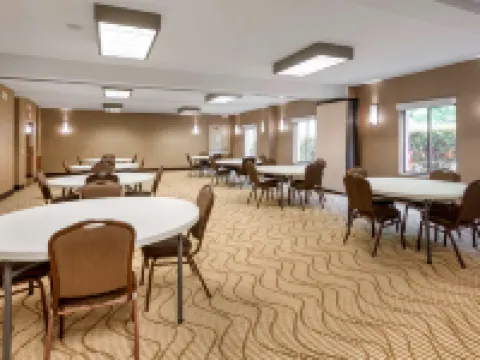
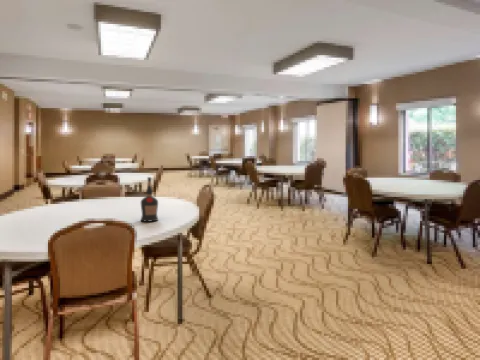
+ liquor bottle [140,176,159,223]
